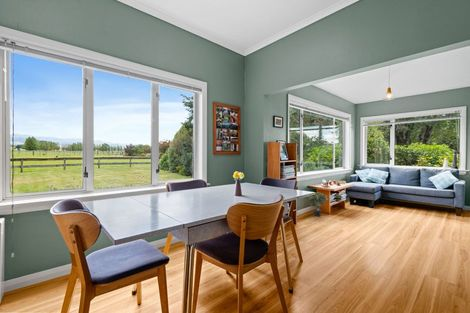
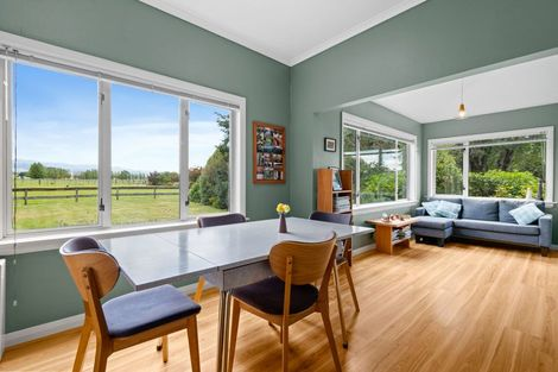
- potted plant [307,191,330,217]
